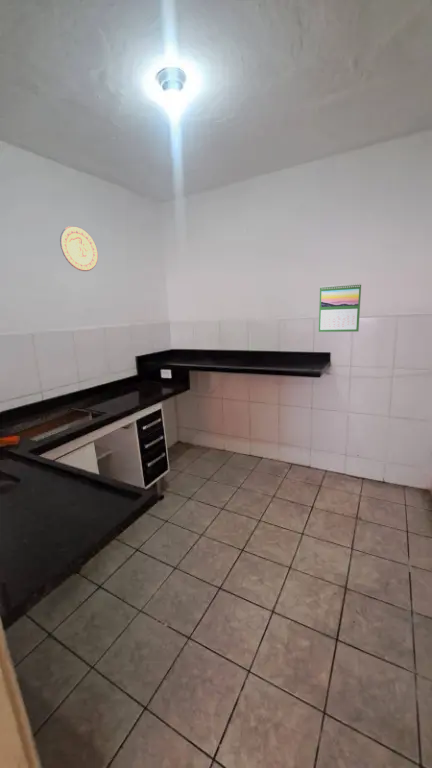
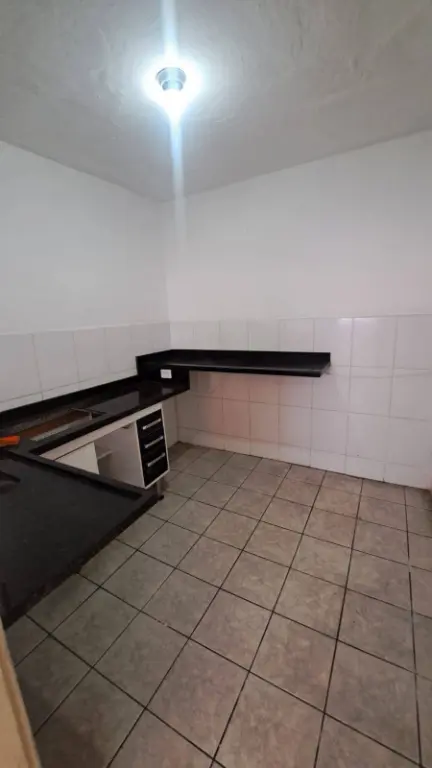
- decorative plate [59,225,99,272]
- calendar [318,282,362,333]
